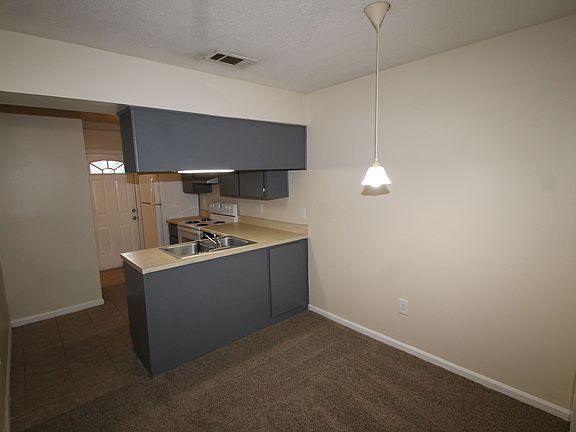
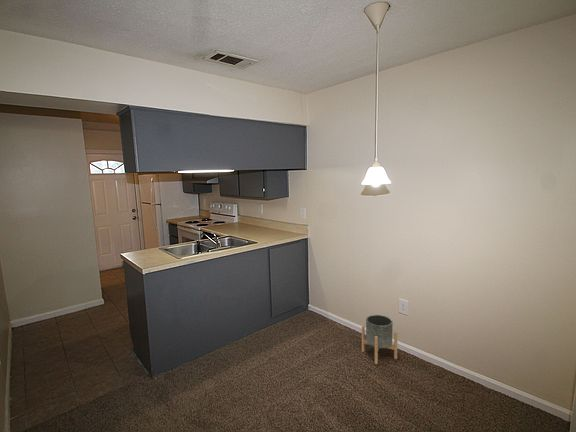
+ planter [361,314,398,365]
